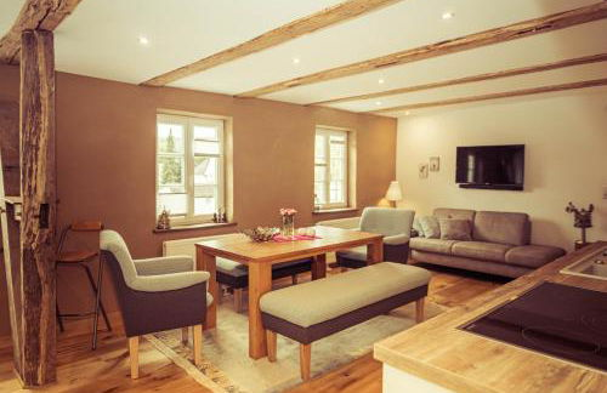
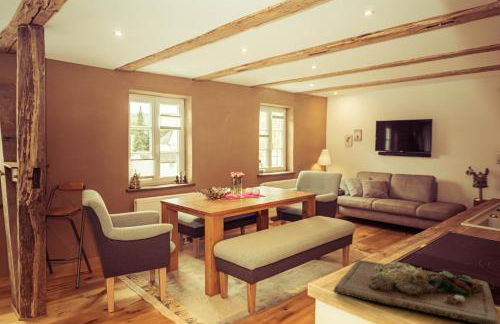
+ cutting board [333,259,500,324]
